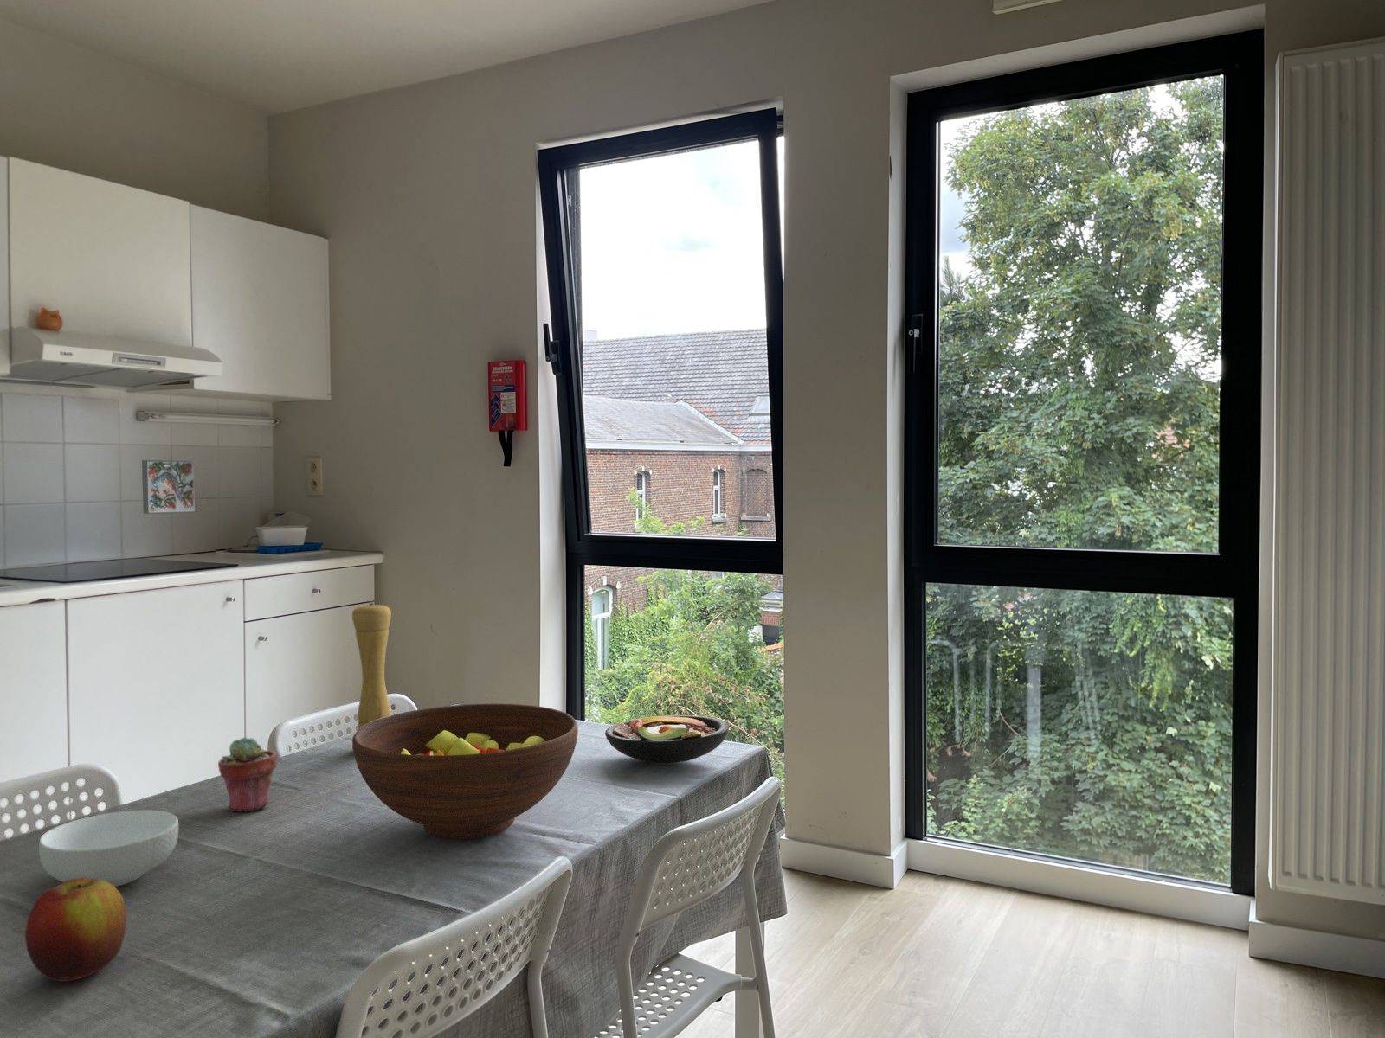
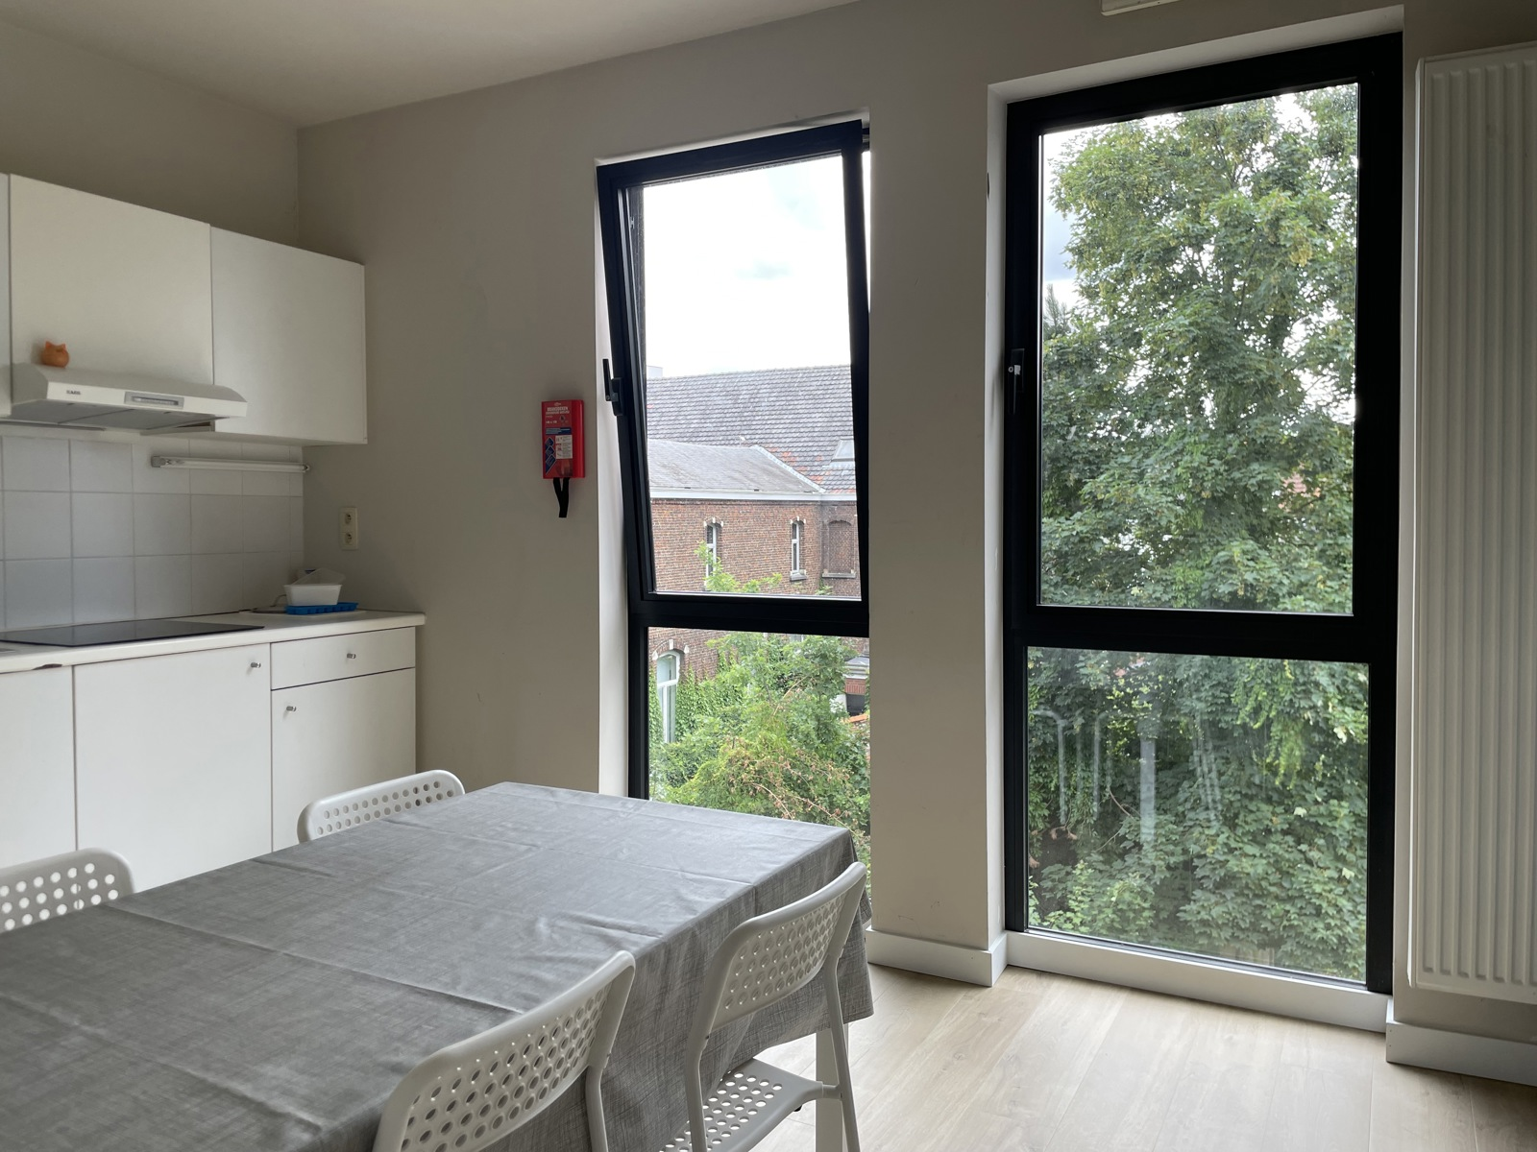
- cereal bowl [38,810,179,888]
- fruit bowl [351,702,579,840]
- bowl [604,714,730,764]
- apple [24,878,128,982]
- potted succulent [217,736,278,812]
- pepper mill [351,602,393,731]
- decorative tile [141,459,195,515]
